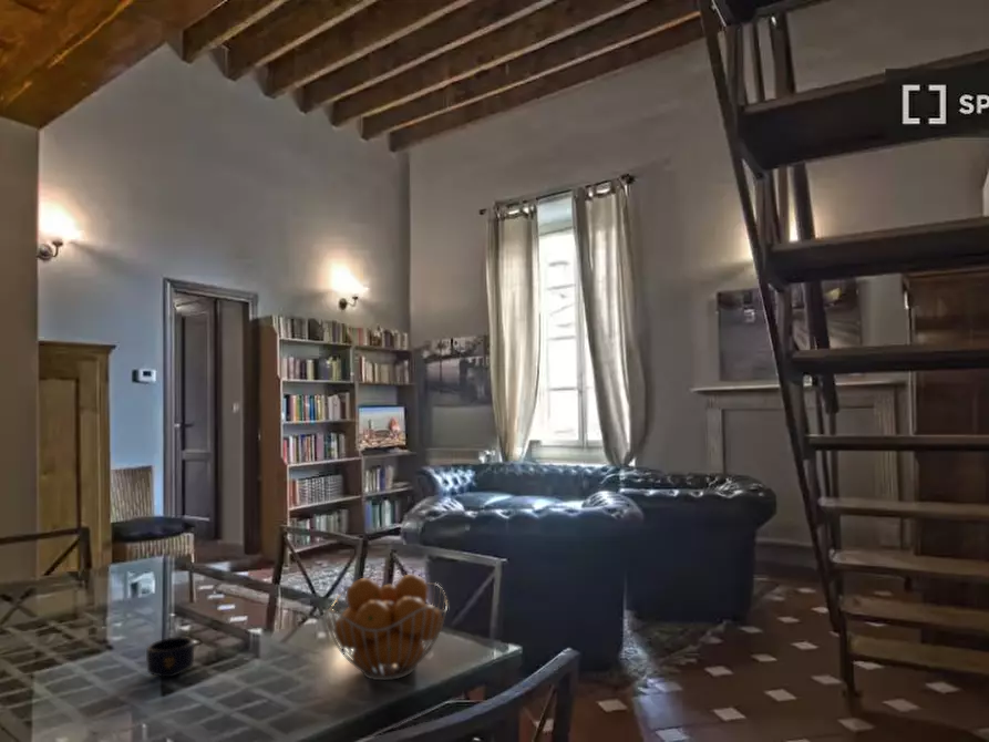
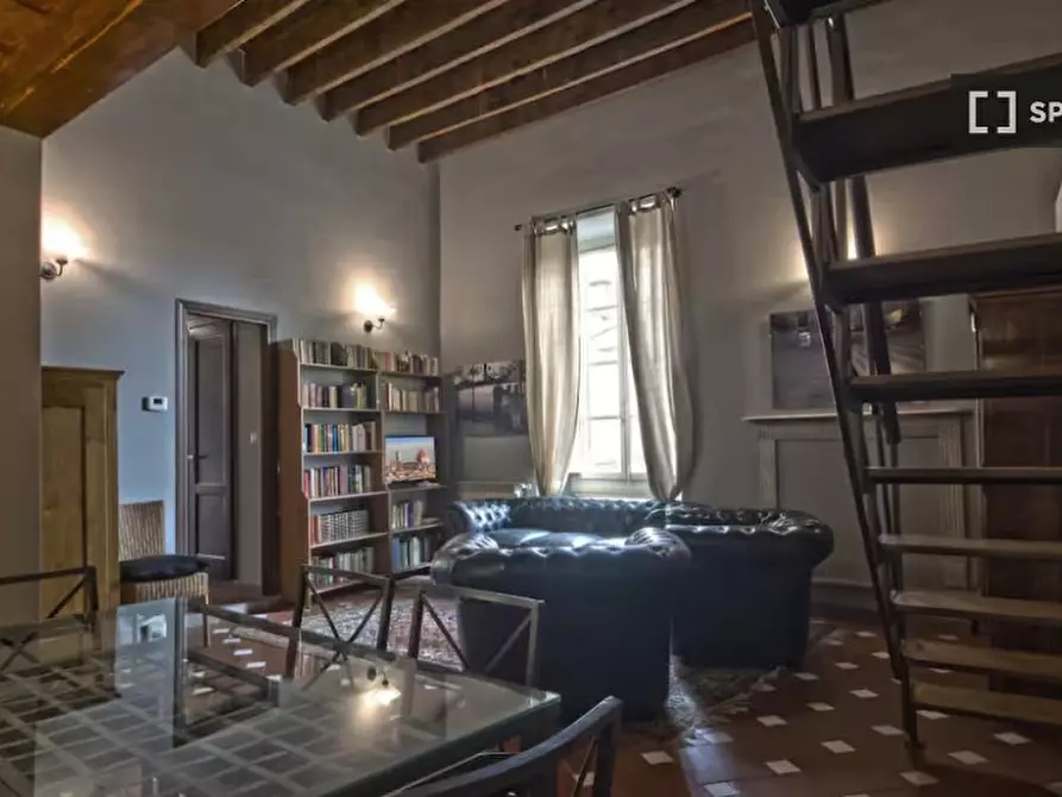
- mug [145,636,195,678]
- fruit basket [323,573,449,681]
